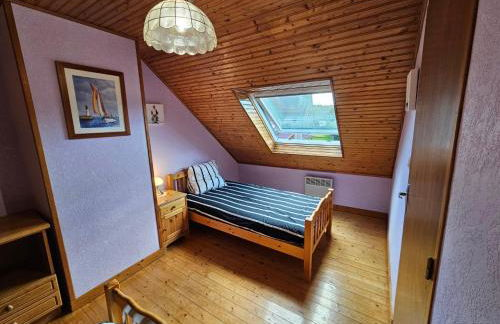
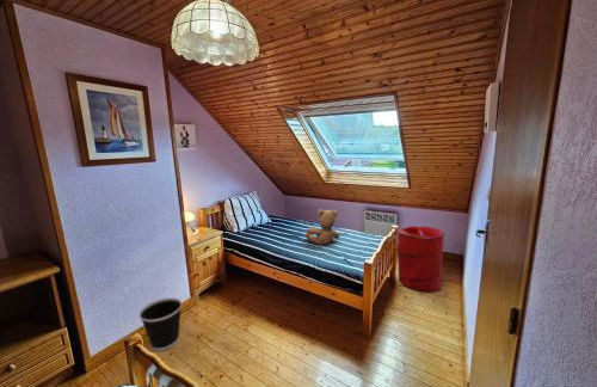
+ wastebasket [139,297,183,352]
+ laundry hamper [396,225,445,293]
+ teddy bear [304,208,340,246]
